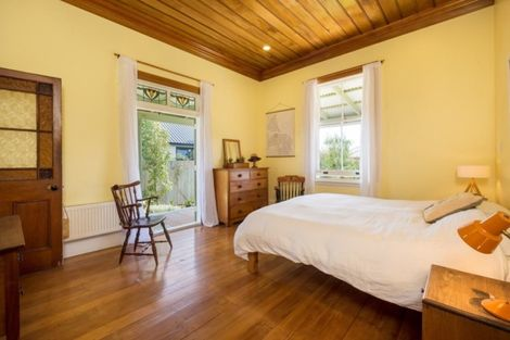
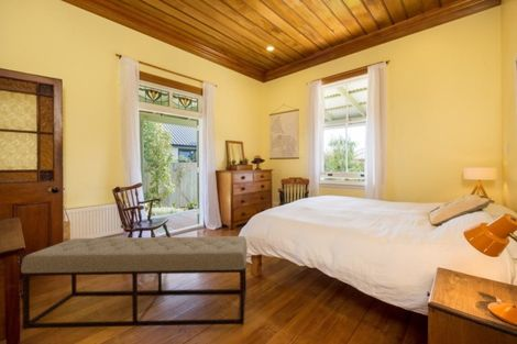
+ bench [20,235,249,330]
